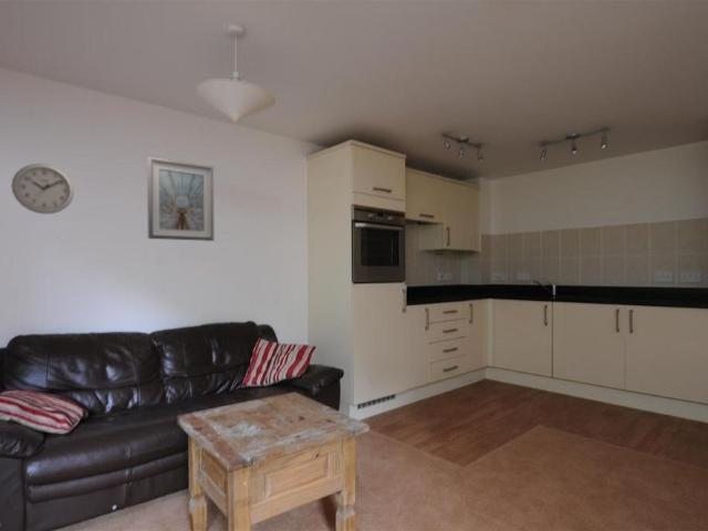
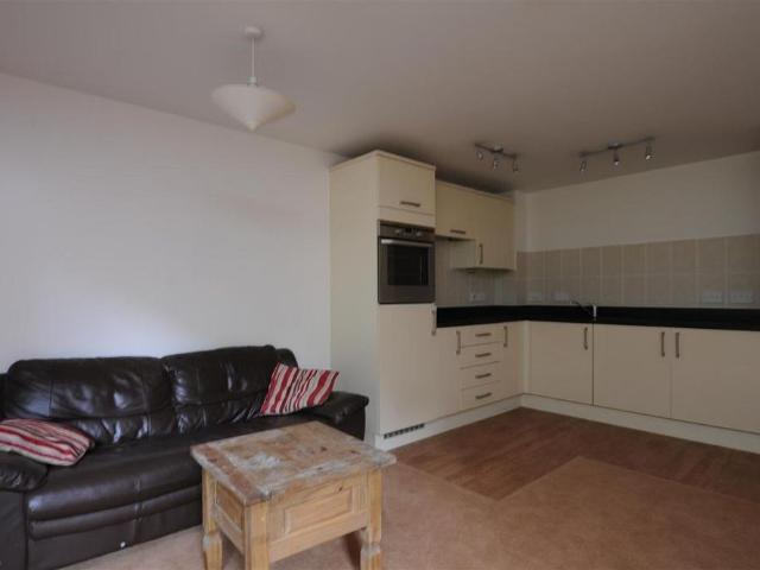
- picture frame [146,156,216,242]
- wall clock [10,163,75,215]
